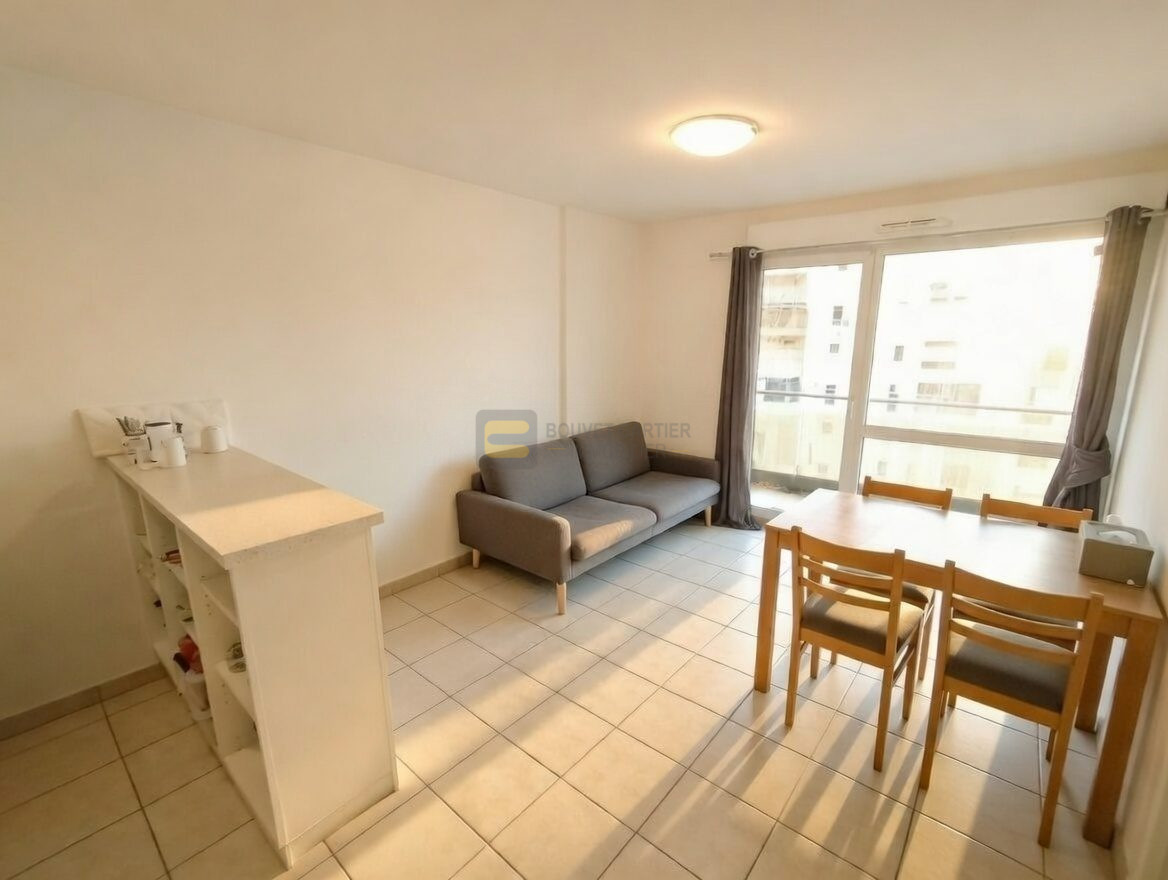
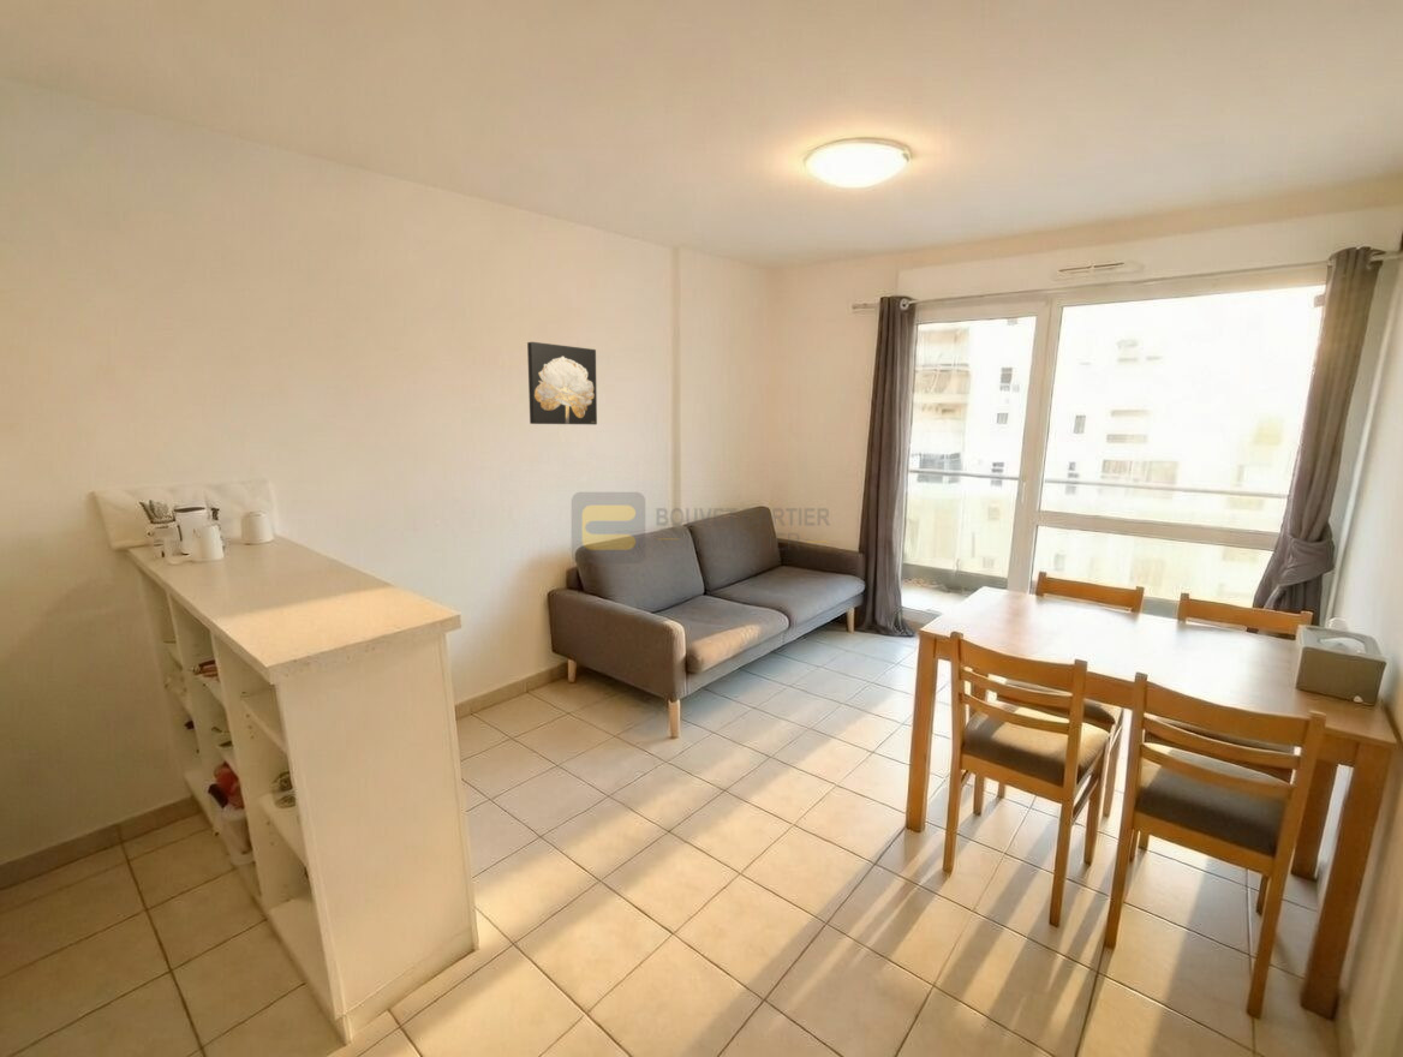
+ wall art [526,341,598,425]
